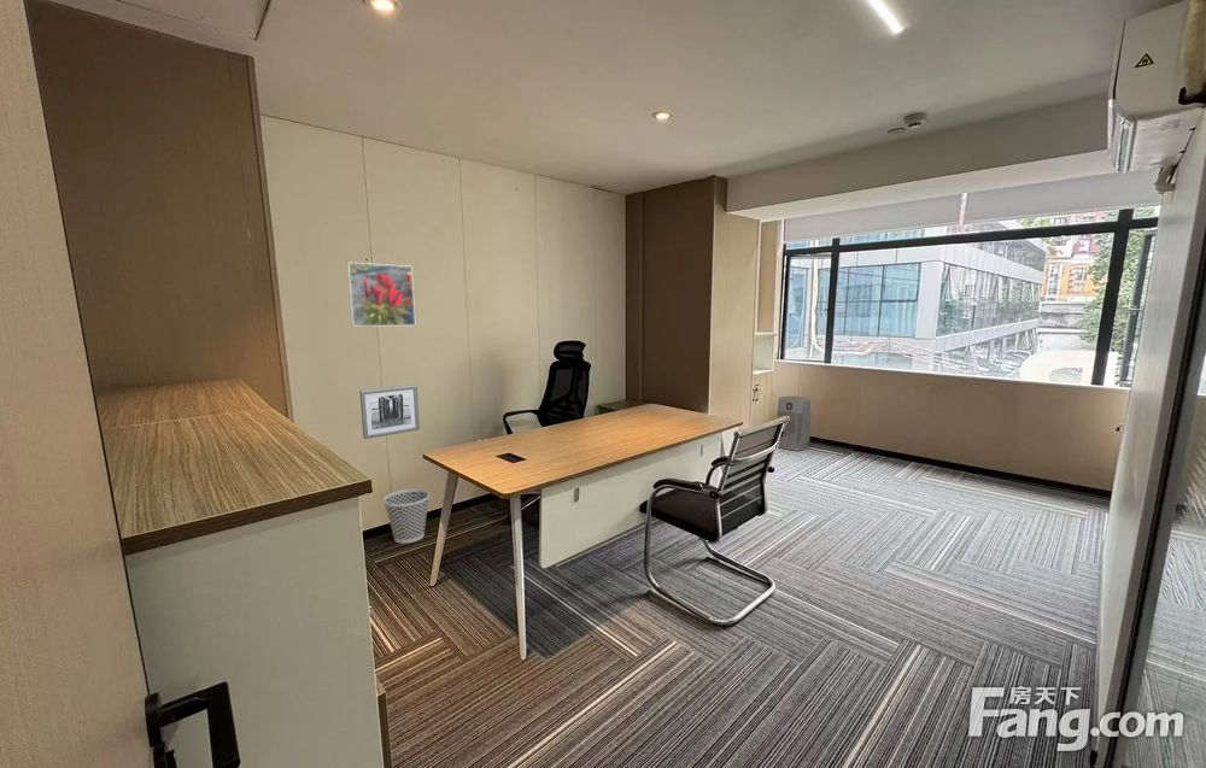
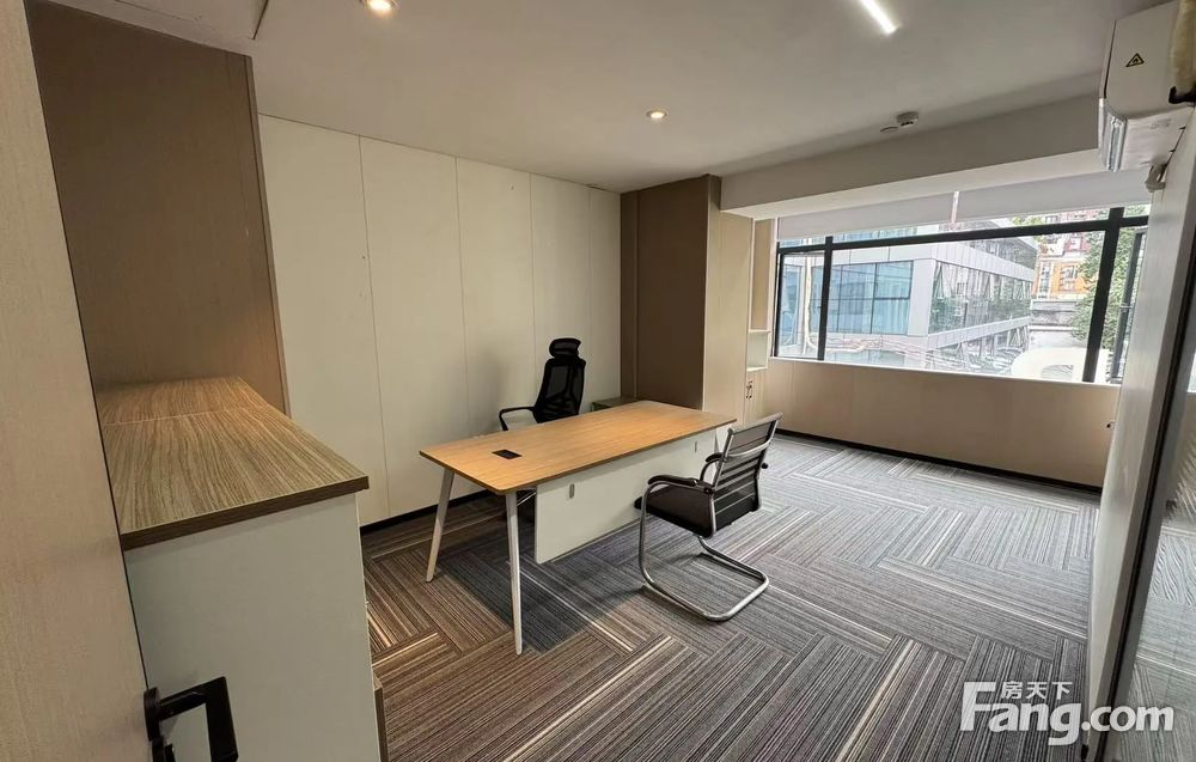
- air purifier [775,395,813,452]
- wall art [358,383,421,440]
- wastebasket [382,487,431,545]
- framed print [346,260,417,328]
